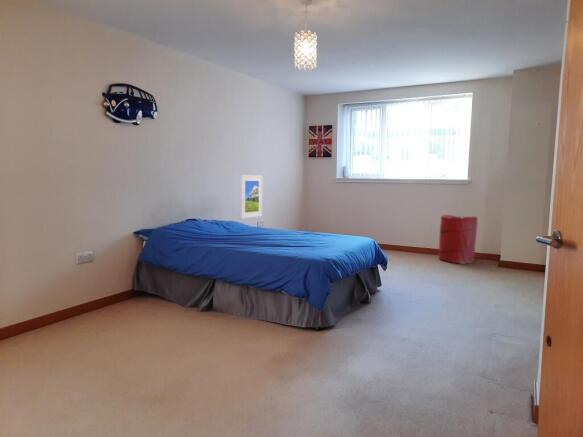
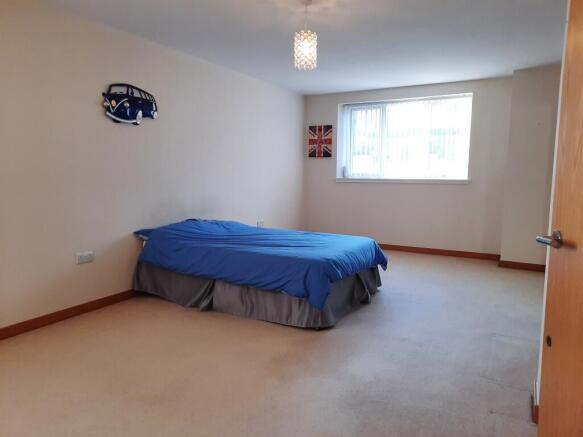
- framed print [240,174,263,220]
- laundry hamper [438,214,479,264]
